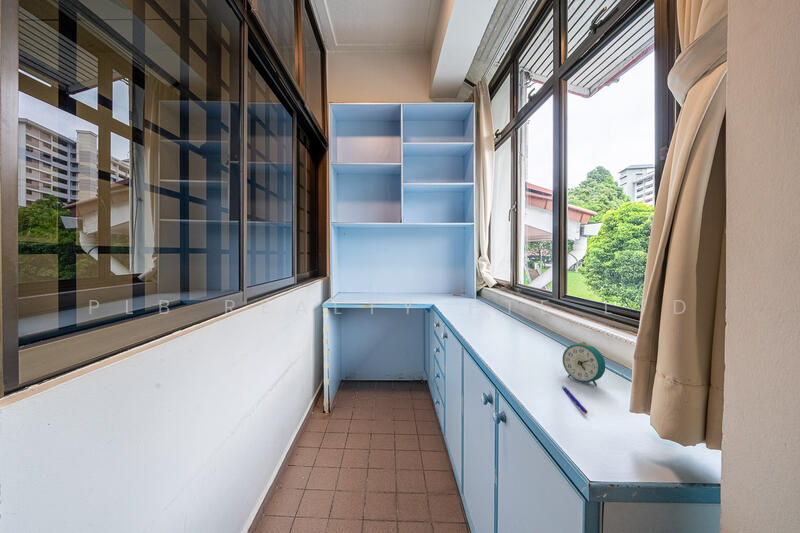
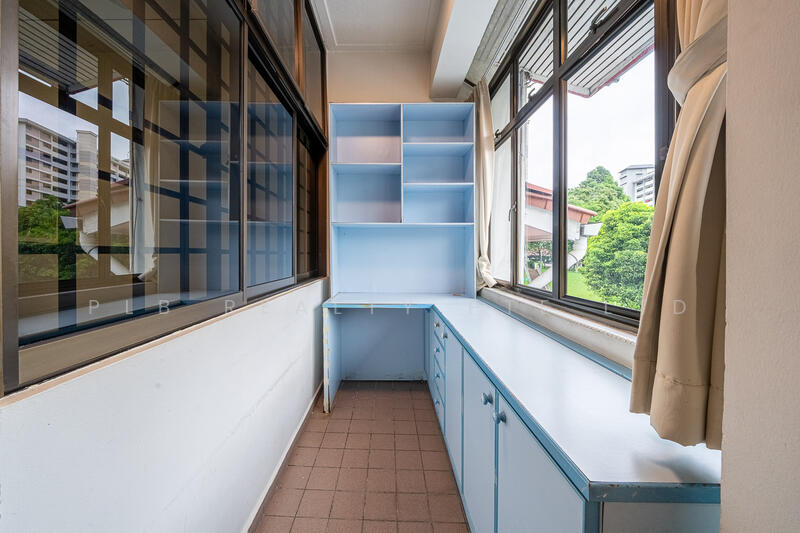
- alarm clock [562,341,606,387]
- pen [561,385,588,415]
